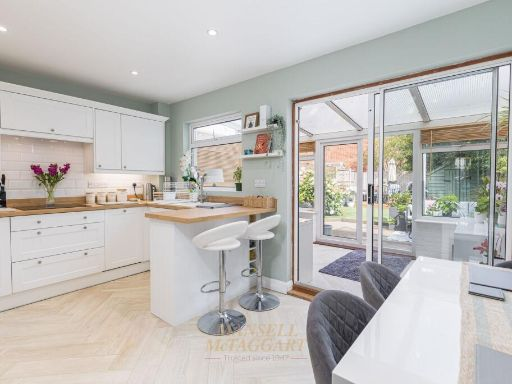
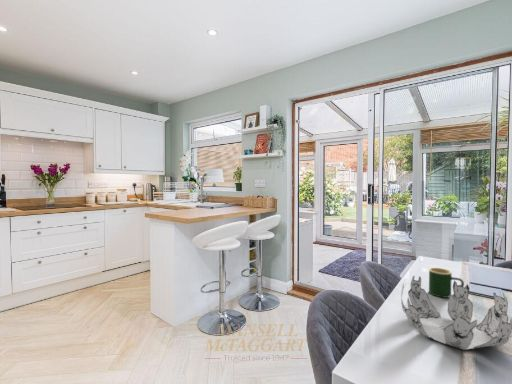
+ decorative bowl [400,275,512,351]
+ mug [428,267,465,299]
